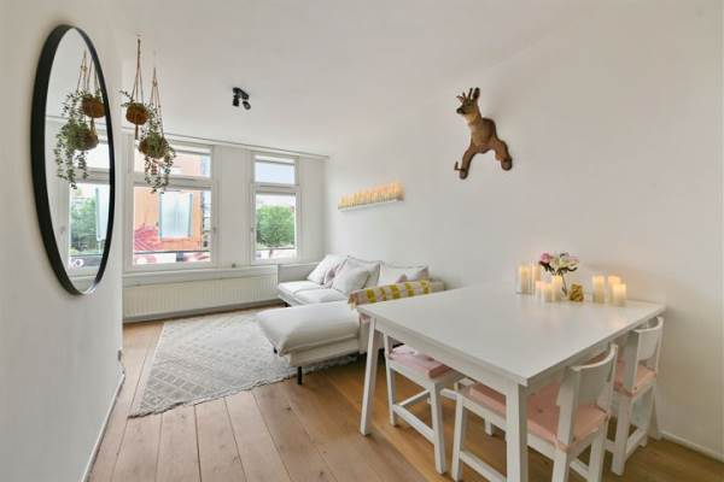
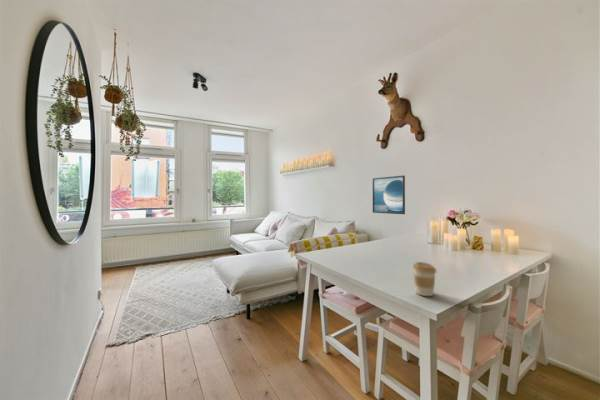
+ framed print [372,175,406,215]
+ coffee cup [412,261,438,297]
